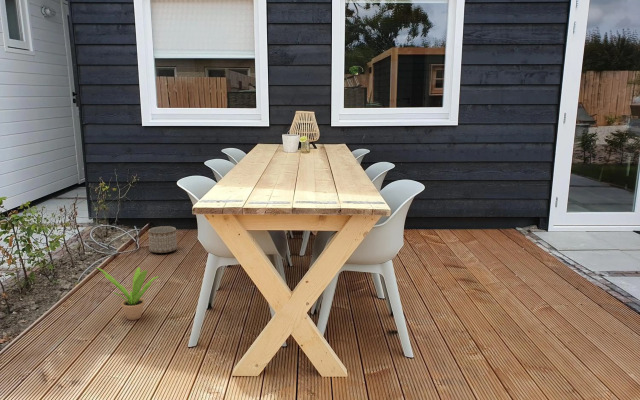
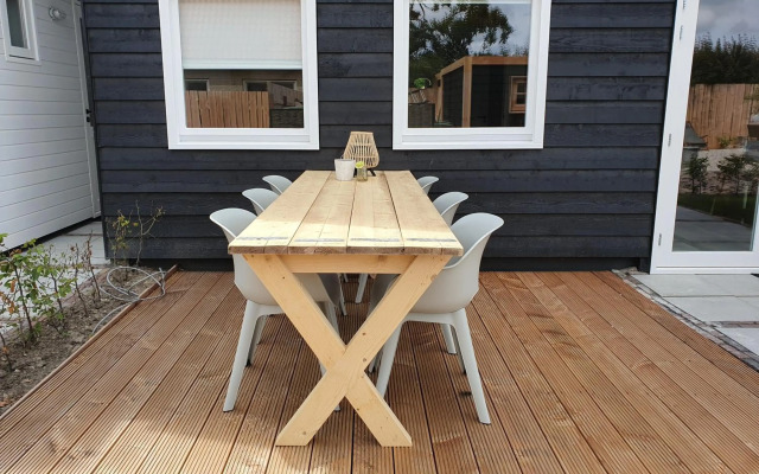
- planter [148,225,178,254]
- potted plant [95,266,160,321]
